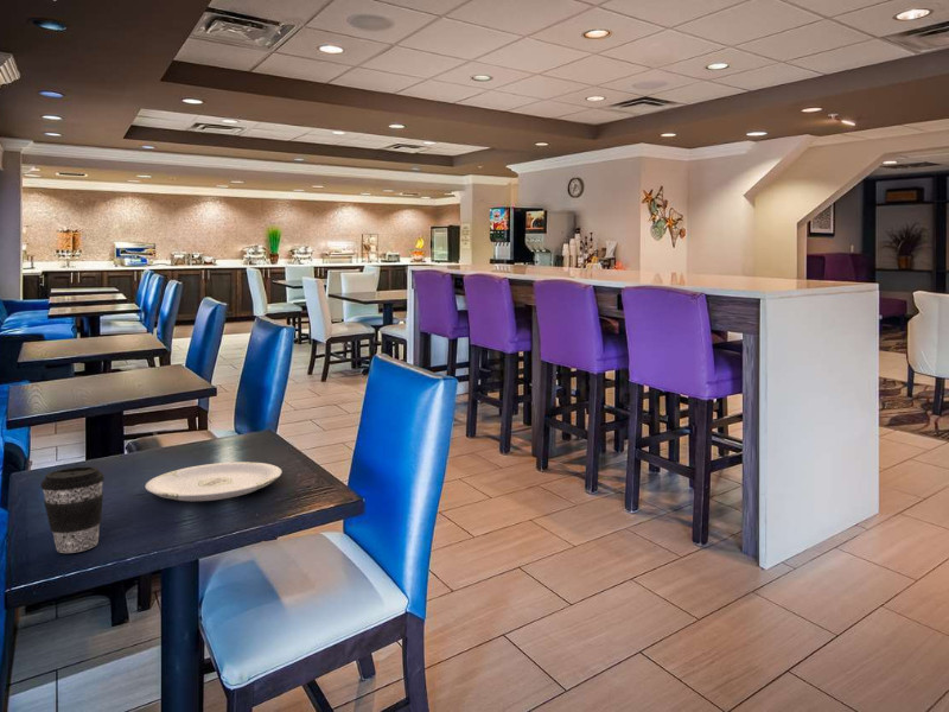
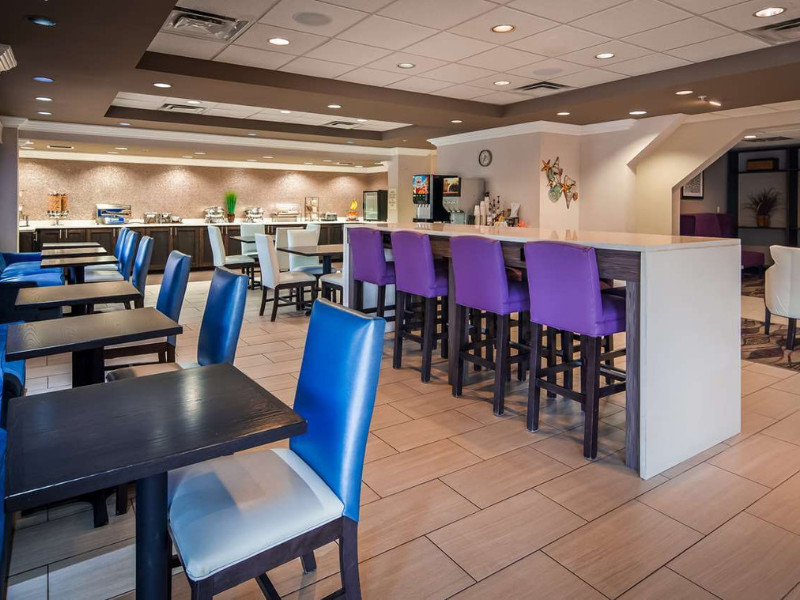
- plate [145,460,282,502]
- coffee cup [39,465,106,554]
